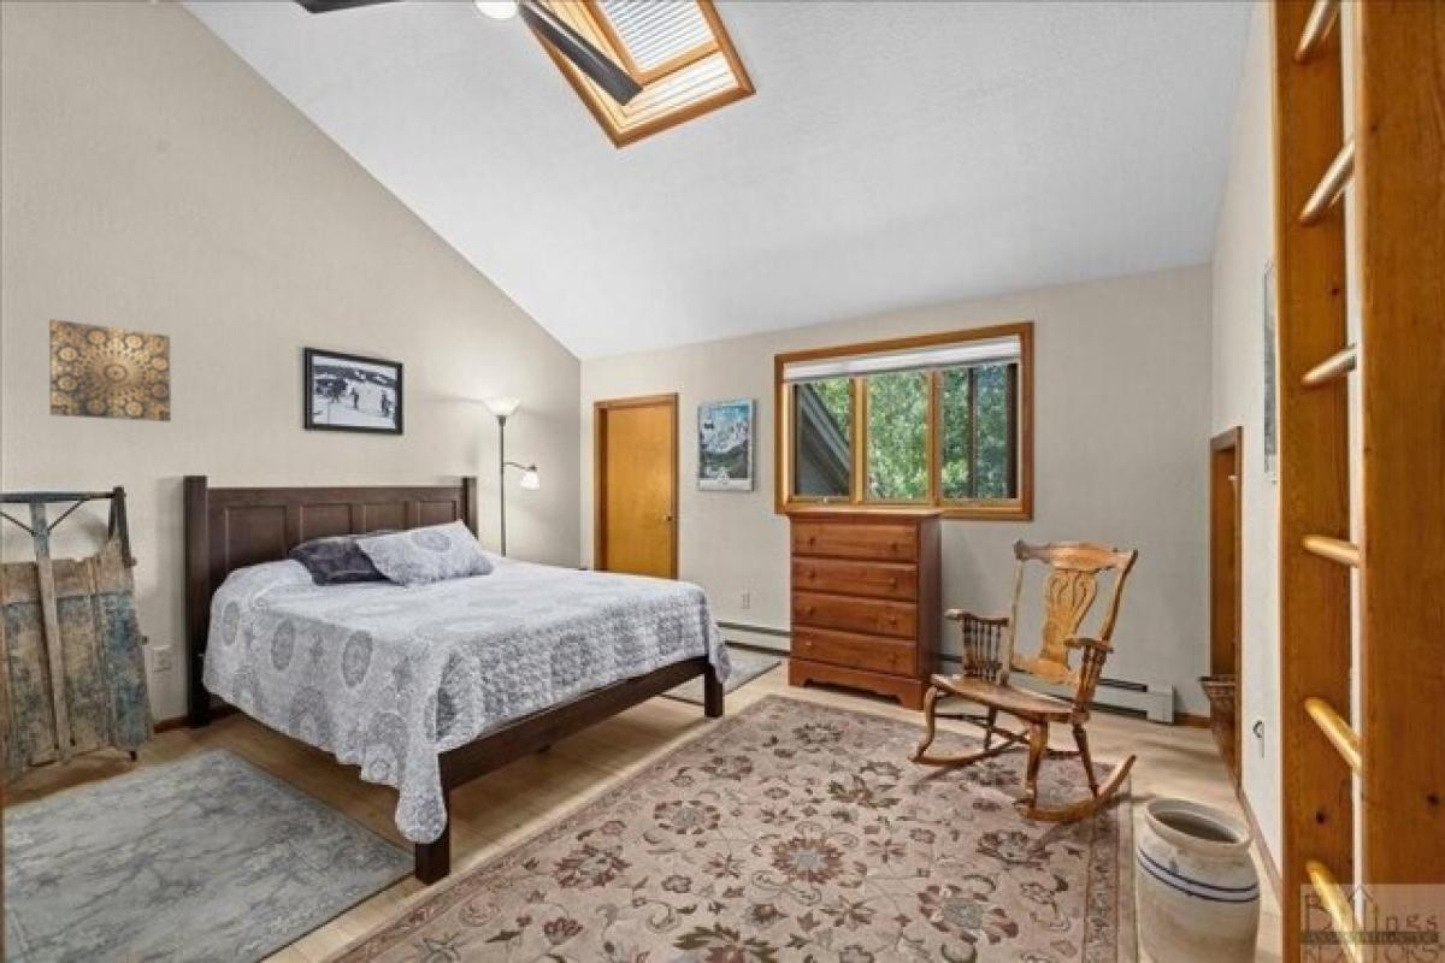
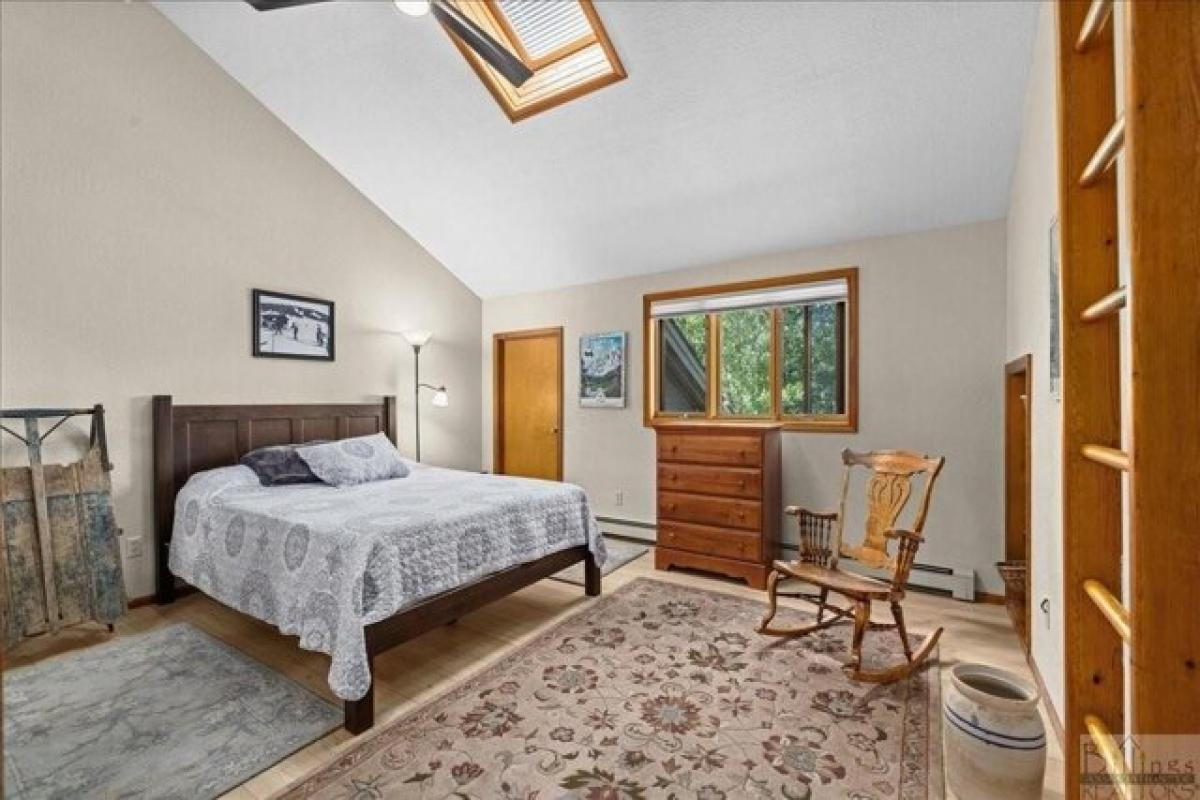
- wall art [48,318,172,423]
